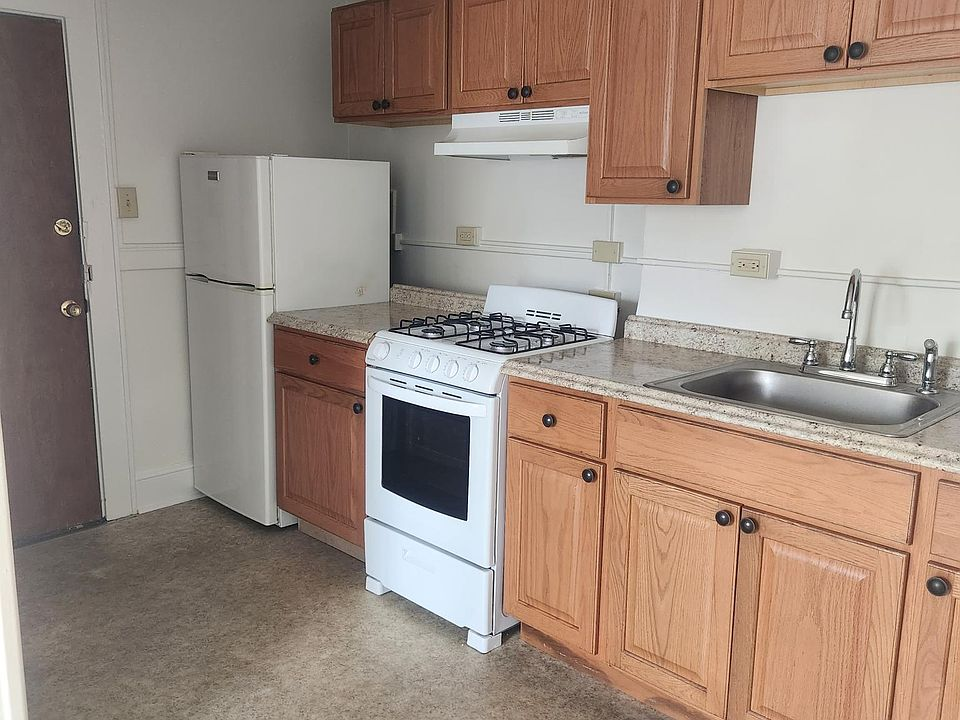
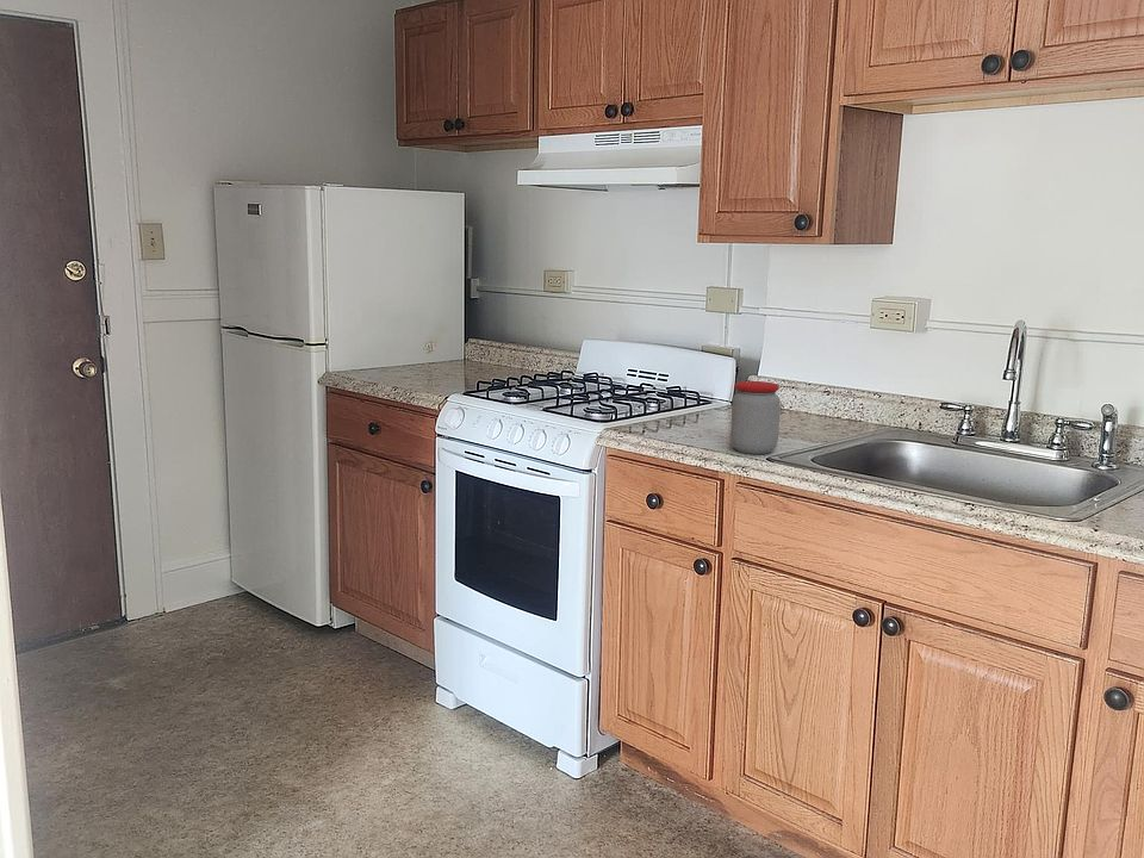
+ jar [729,380,782,455]
